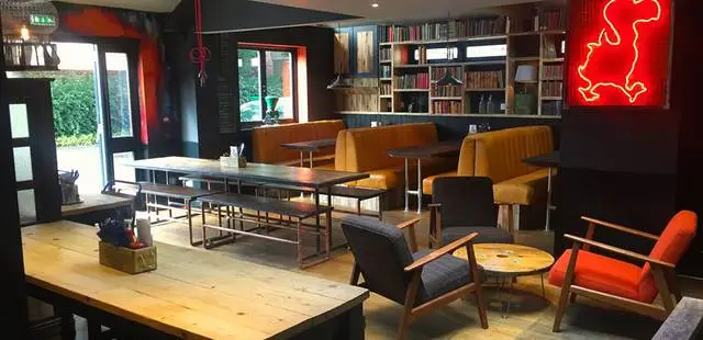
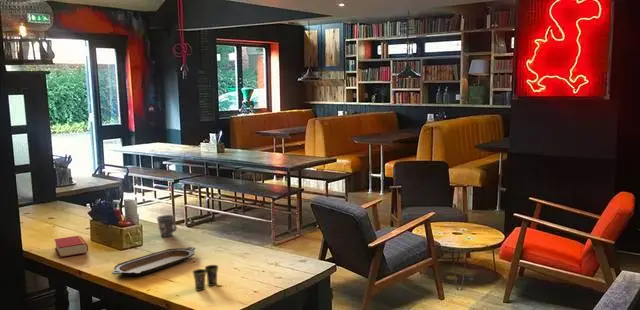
+ serving tray [111,246,196,277]
+ cup [192,264,219,292]
+ book [53,235,89,258]
+ mug [156,214,178,238]
